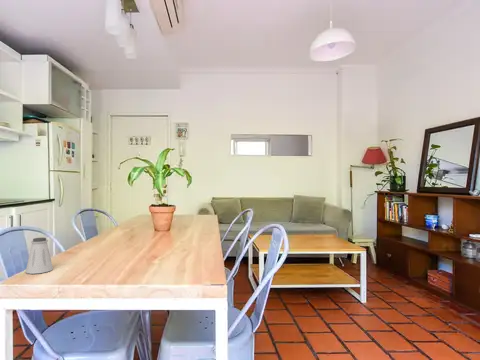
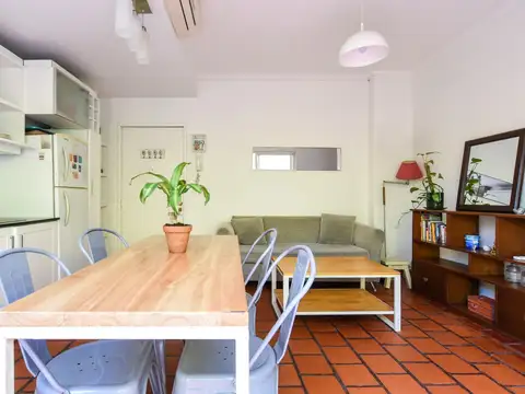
- saltshaker [25,237,54,275]
